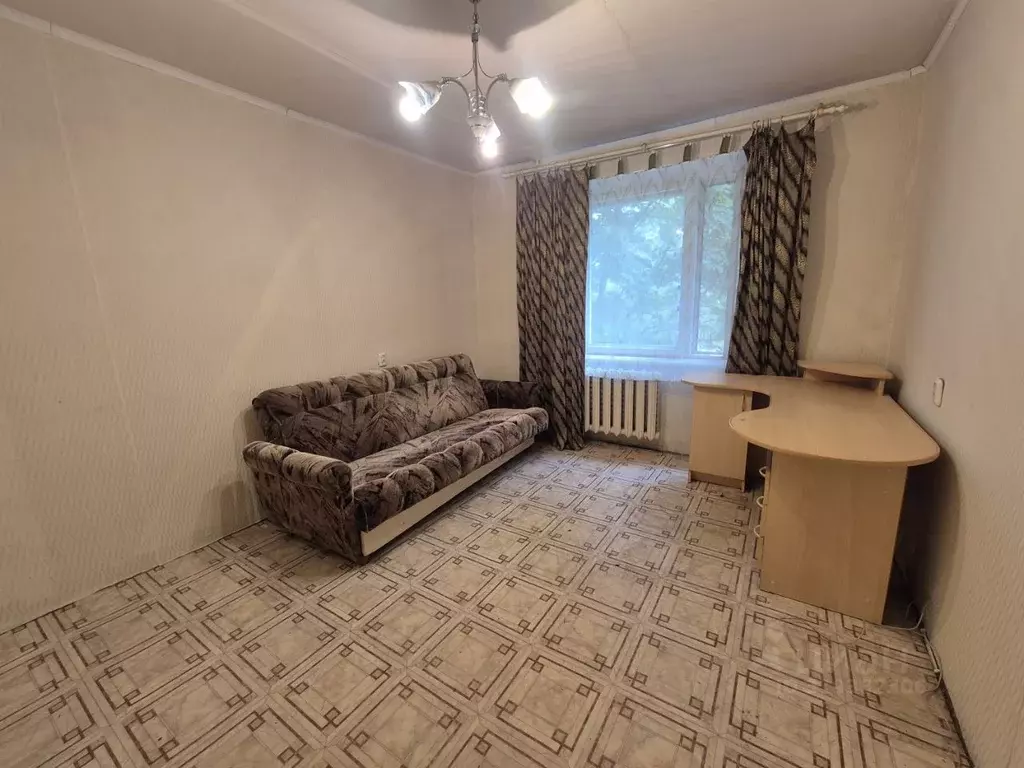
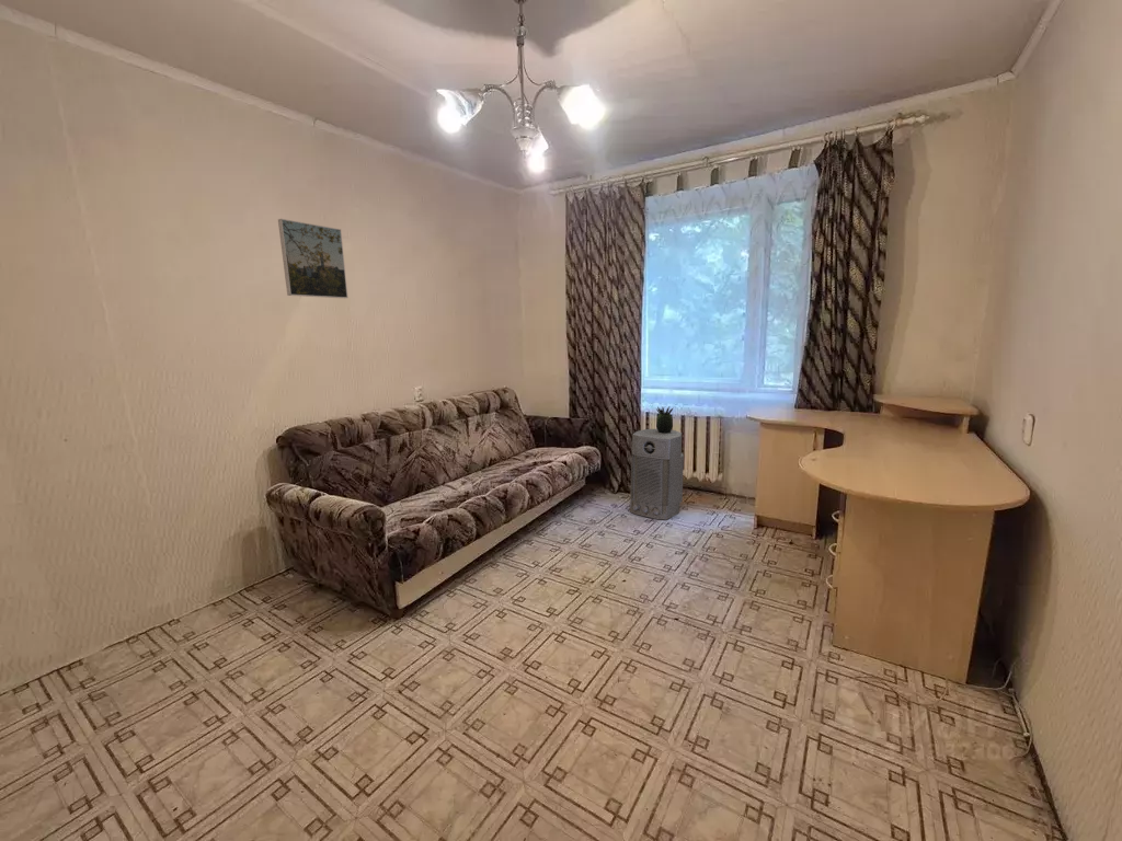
+ air purifier [629,428,685,520]
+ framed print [277,218,348,299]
+ succulent plant [655,405,675,434]
